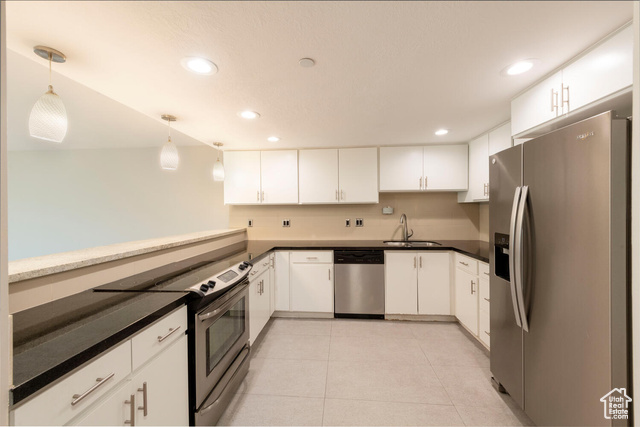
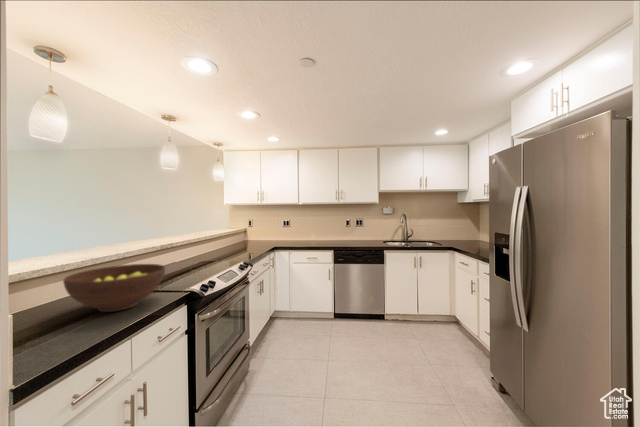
+ fruit bowl [62,263,166,313]
